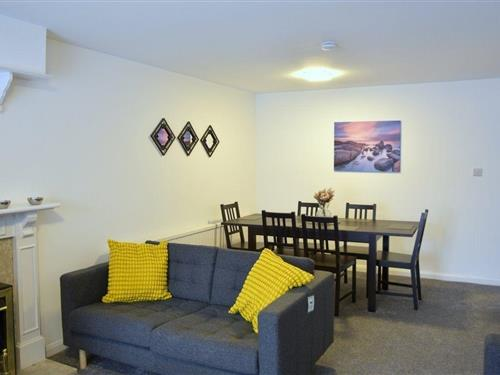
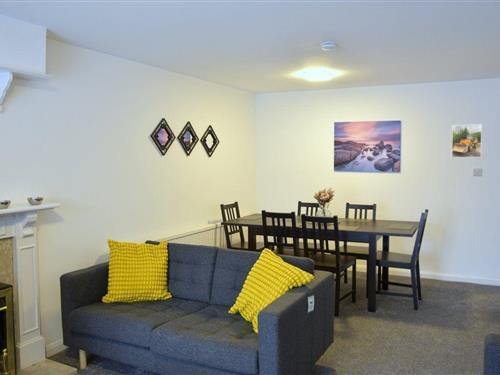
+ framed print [451,123,483,159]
